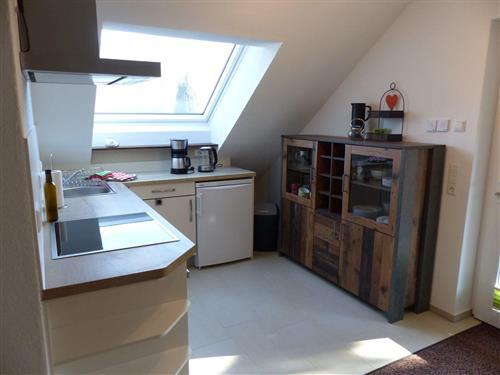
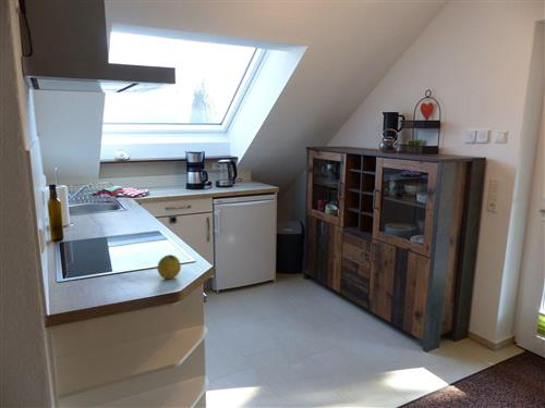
+ fruit [156,254,182,280]
